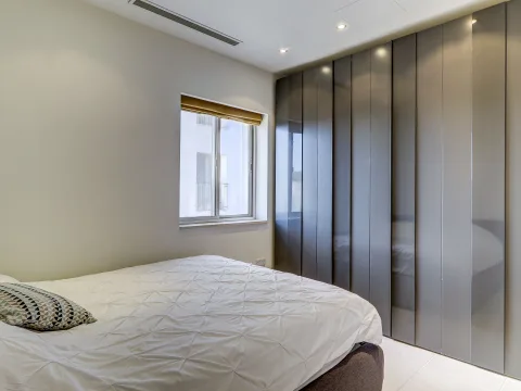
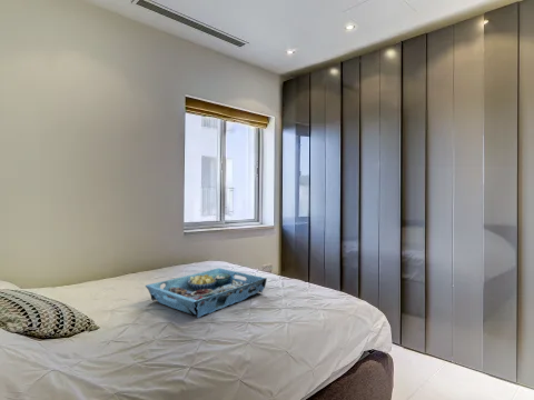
+ serving tray [145,267,268,319]
